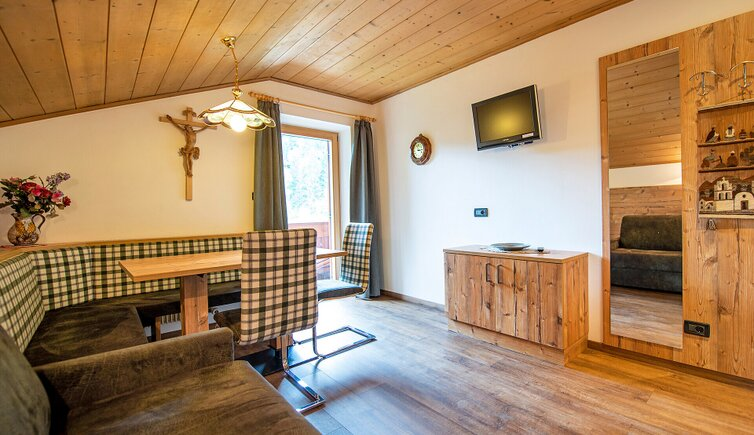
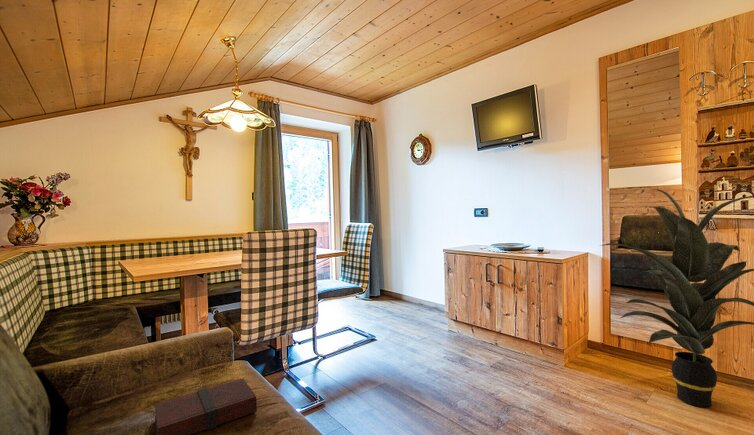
+ book [154,377,258,435]
+ indoor plant [599,188,754,408]
